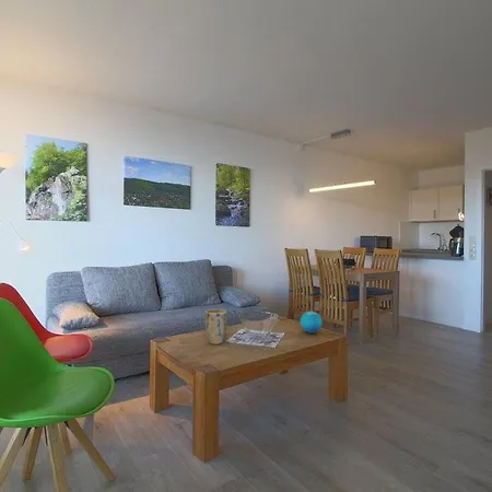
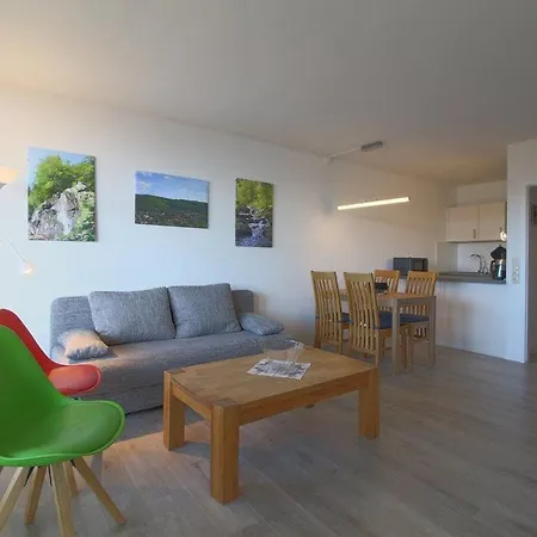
- plant pot [204,308,227,345]
- decorative orb [300,311,323,335]
